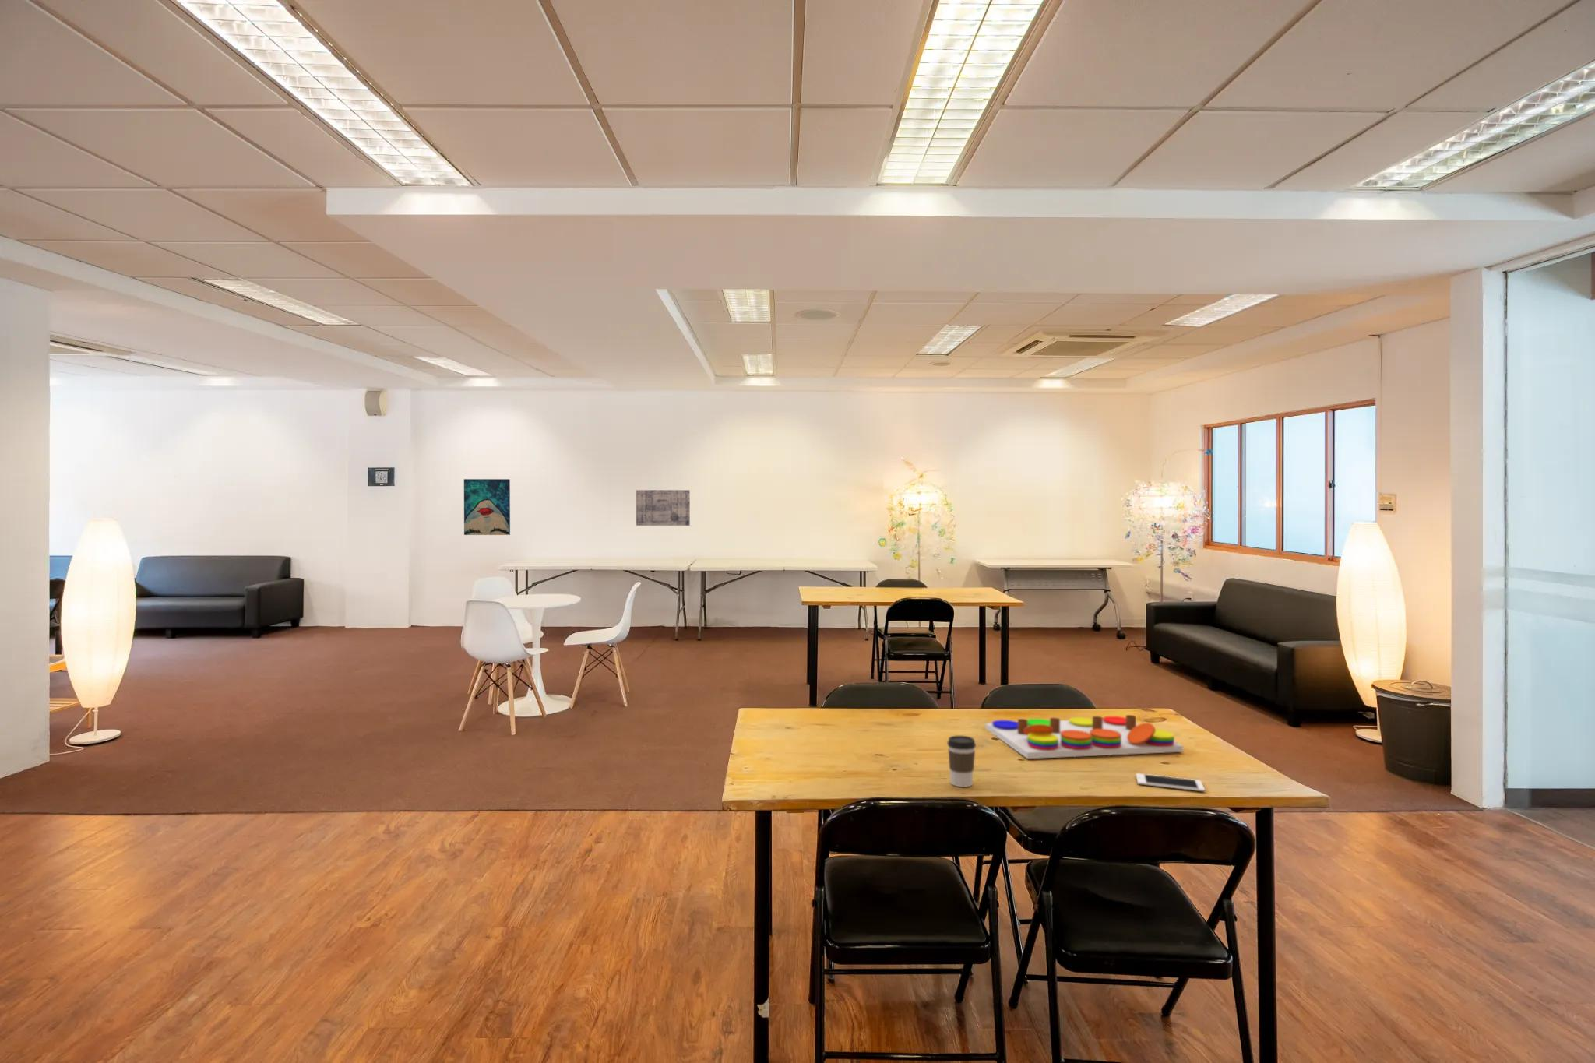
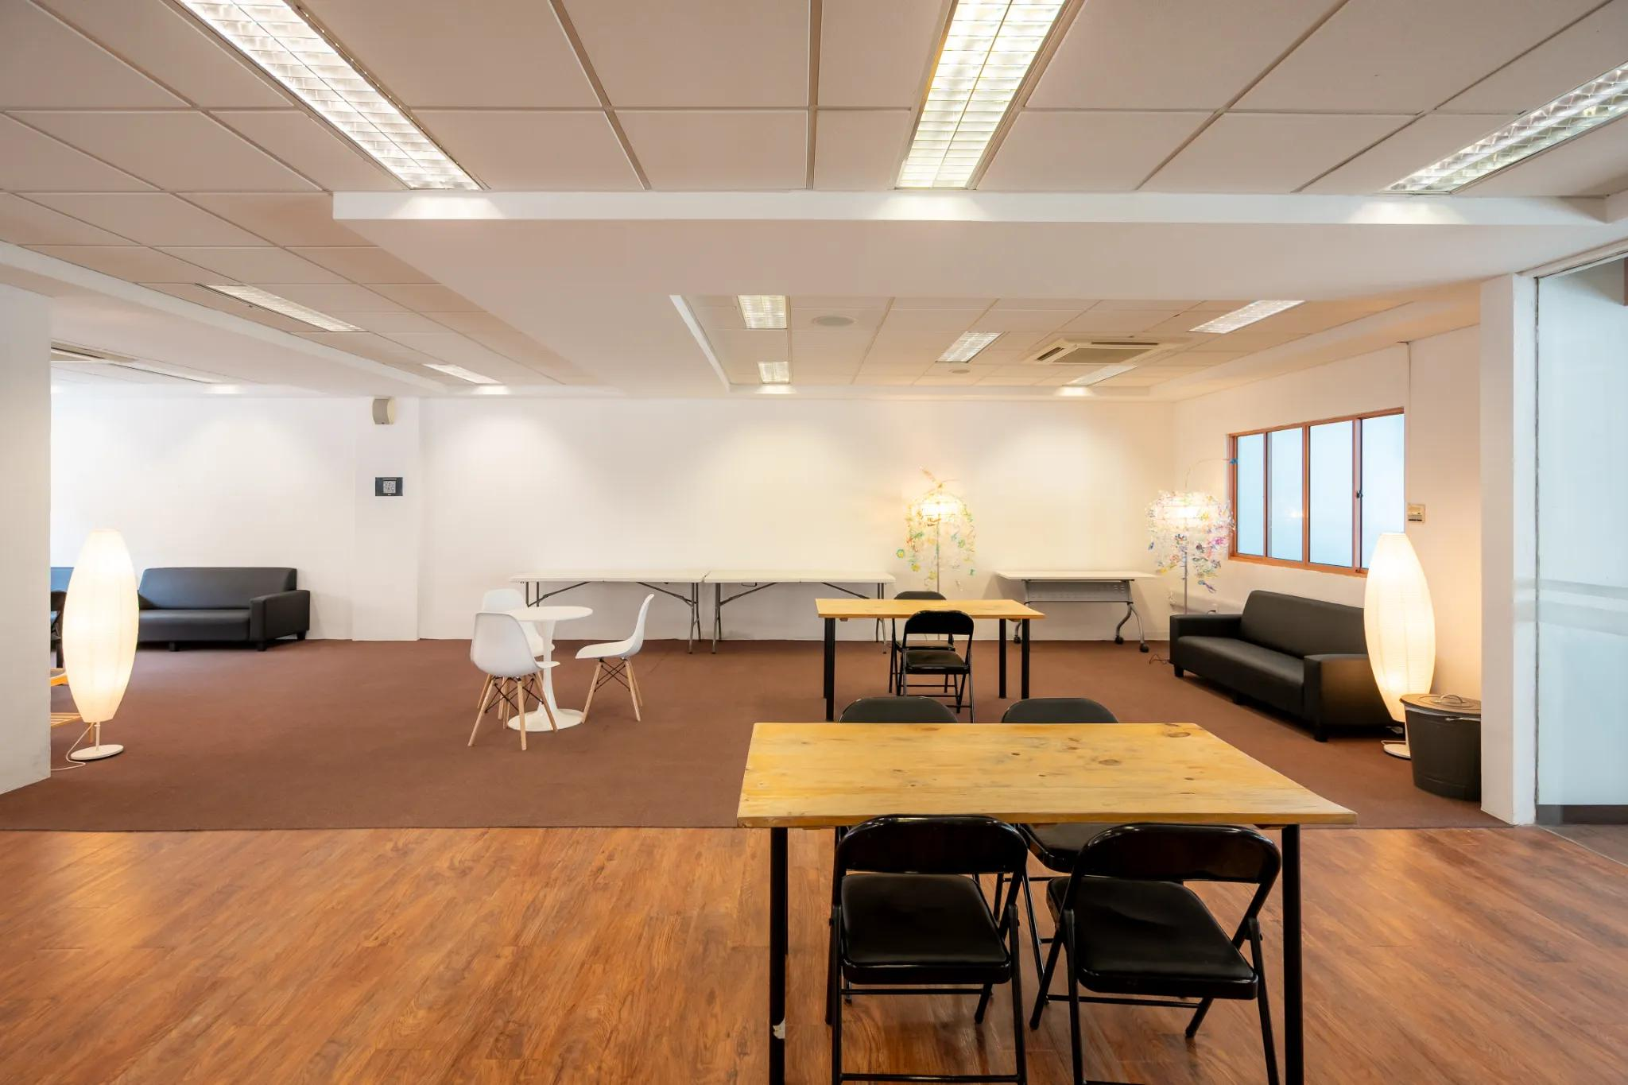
- cell phone [1136,772,1206,793]
- wall art [464,478,511,536]
- wall art [636,489,691,527]
- board game [984,714,1184,759]
- coffee cup [946,736,977,788]
